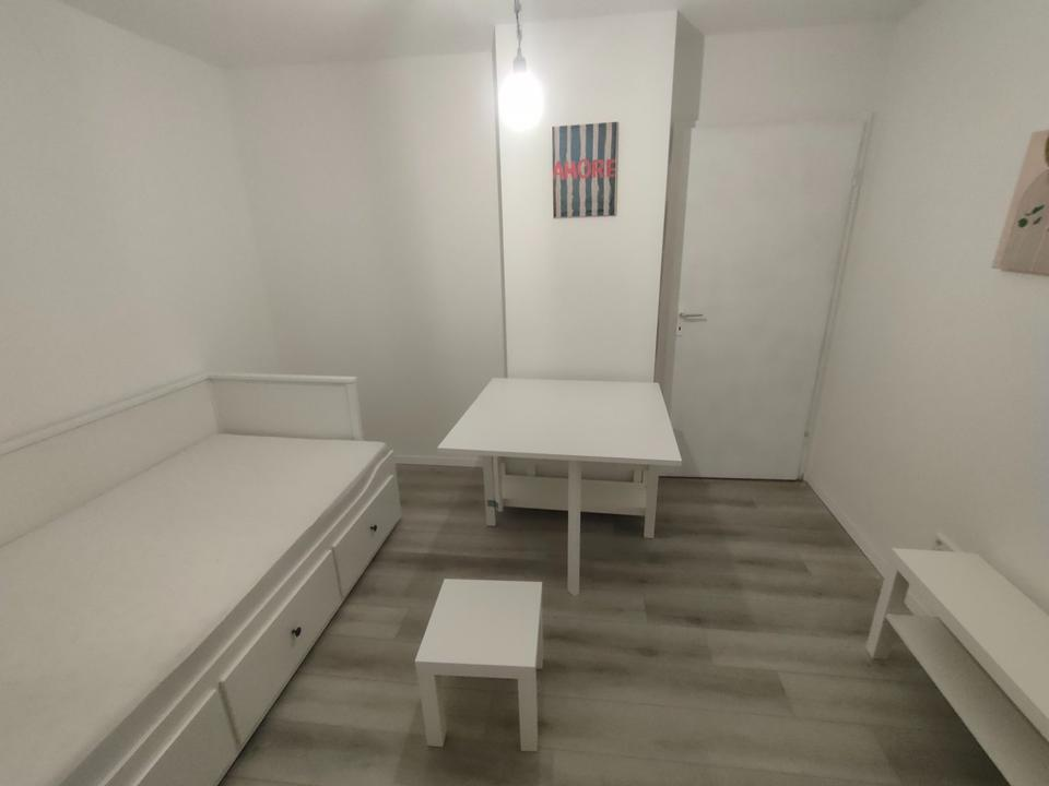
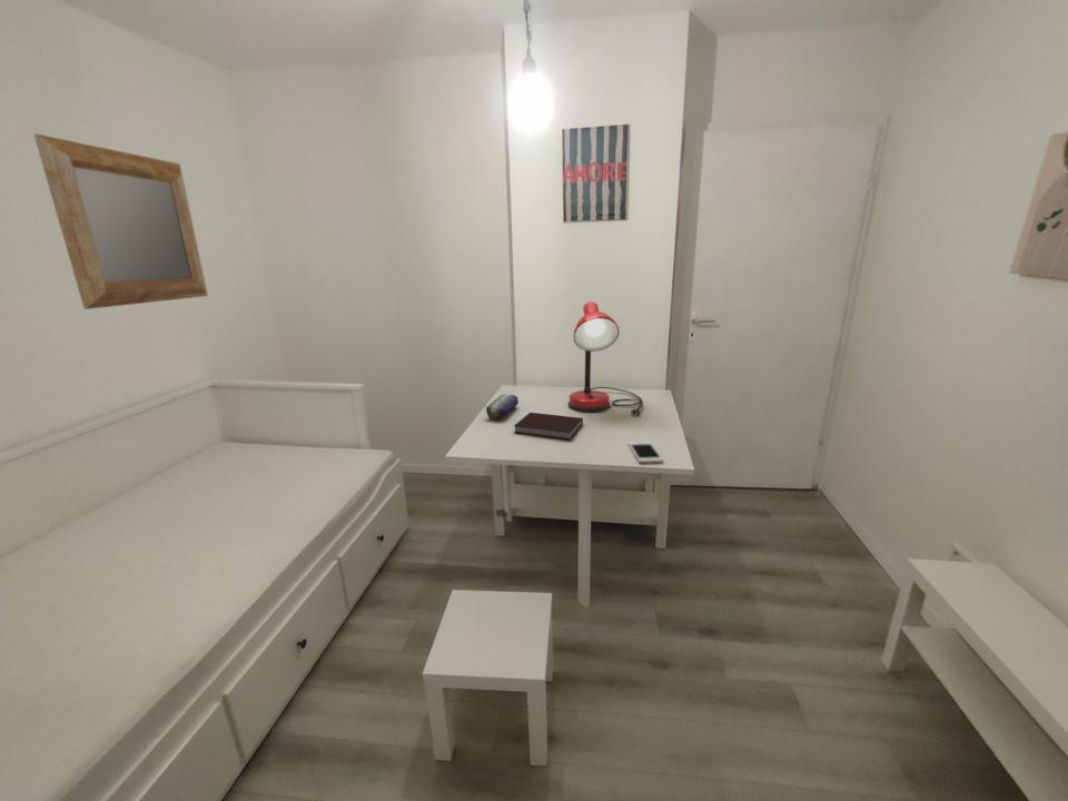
+ notebook [513,412,584,441]
+ mirror [32,132,209,310]
+ cell phone [627,441,664,464]
+ pencil case [485,393,520,421]
+ desk lamp [567,300,644,416]
